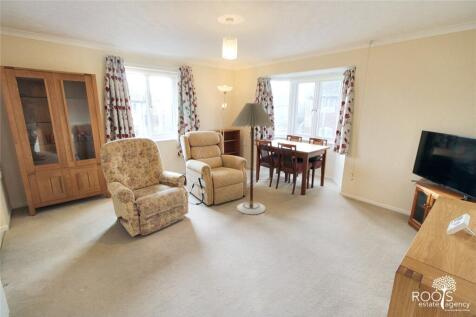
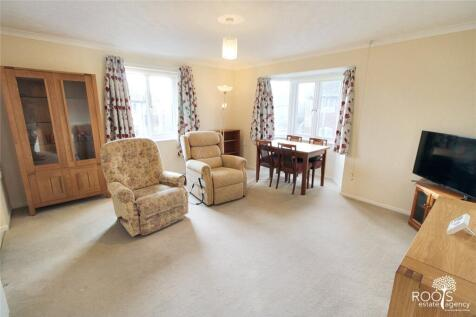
- floor lamp [230,102,276,215]
